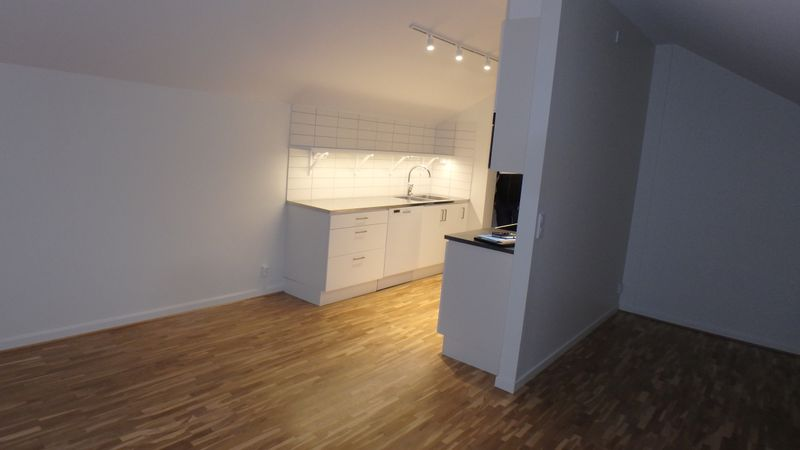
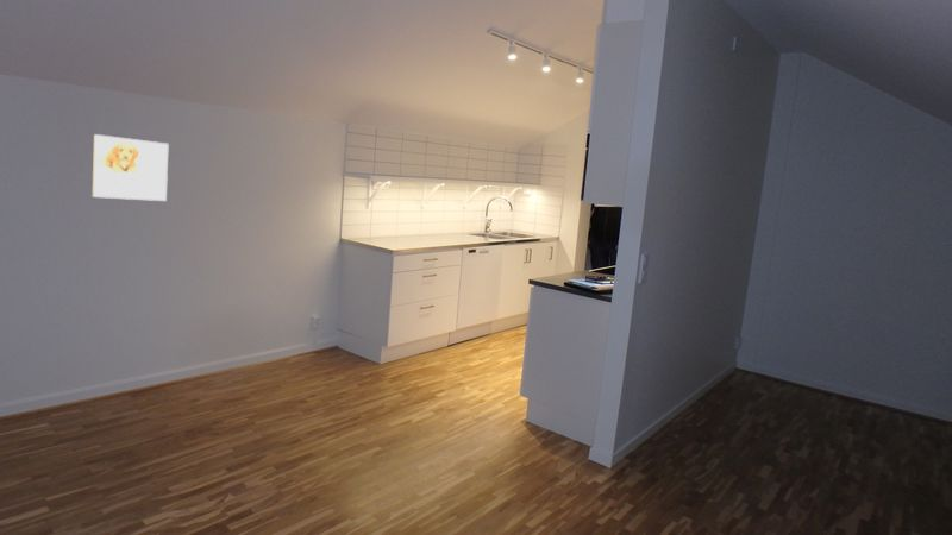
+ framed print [92,133,170,202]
